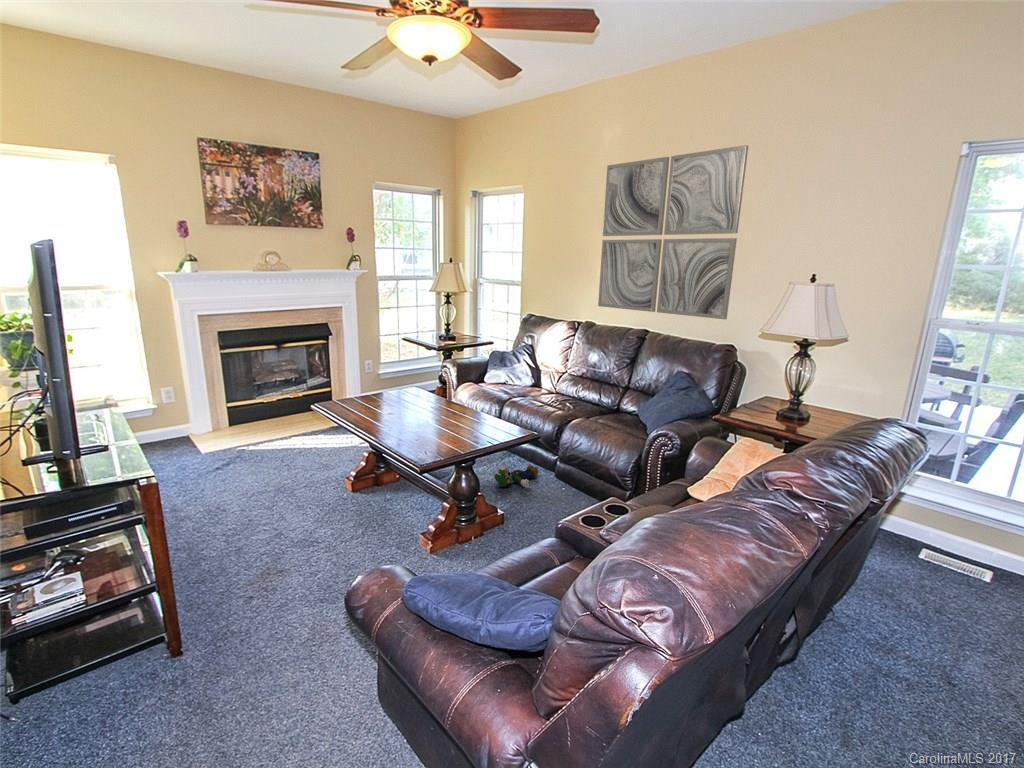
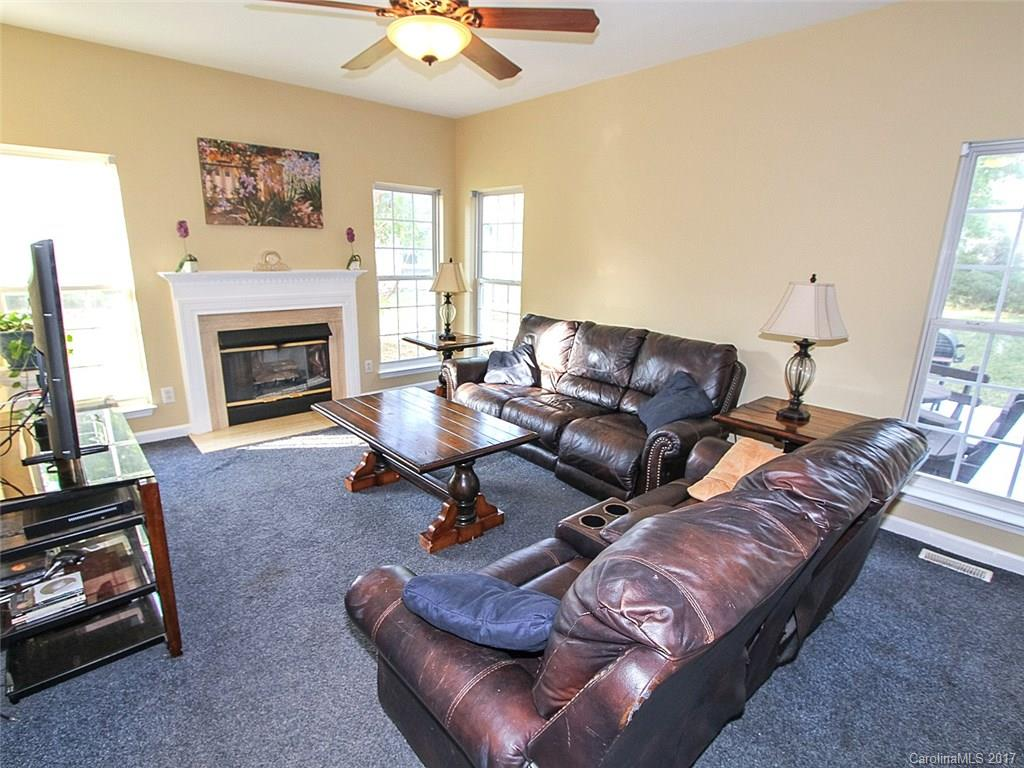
- plush toy [493,464,539,489]
- wall art [597,144,749,320]
